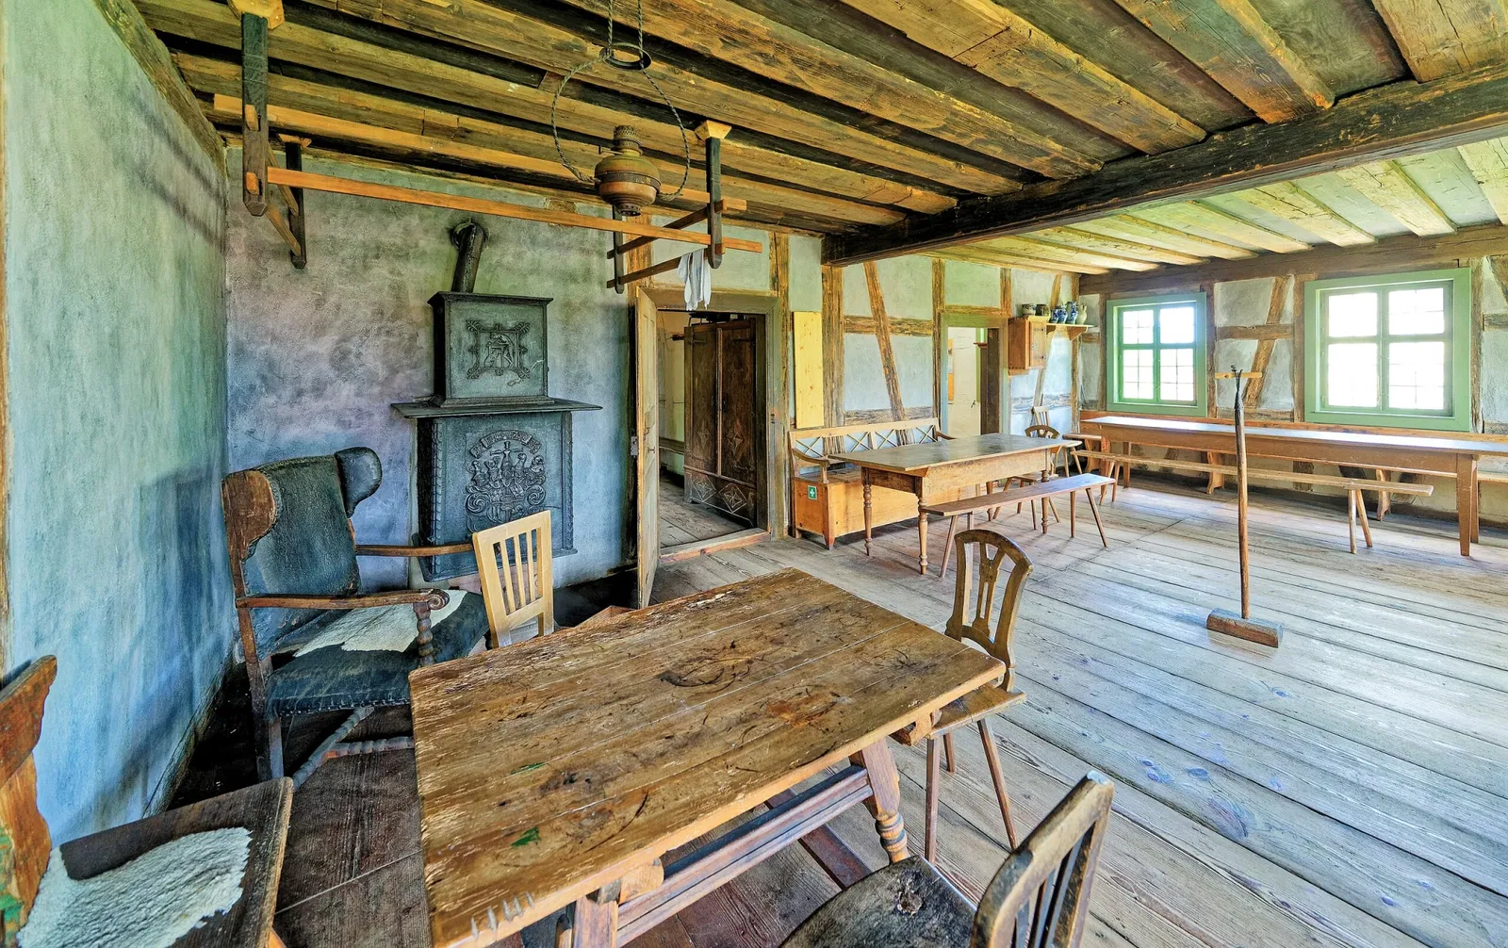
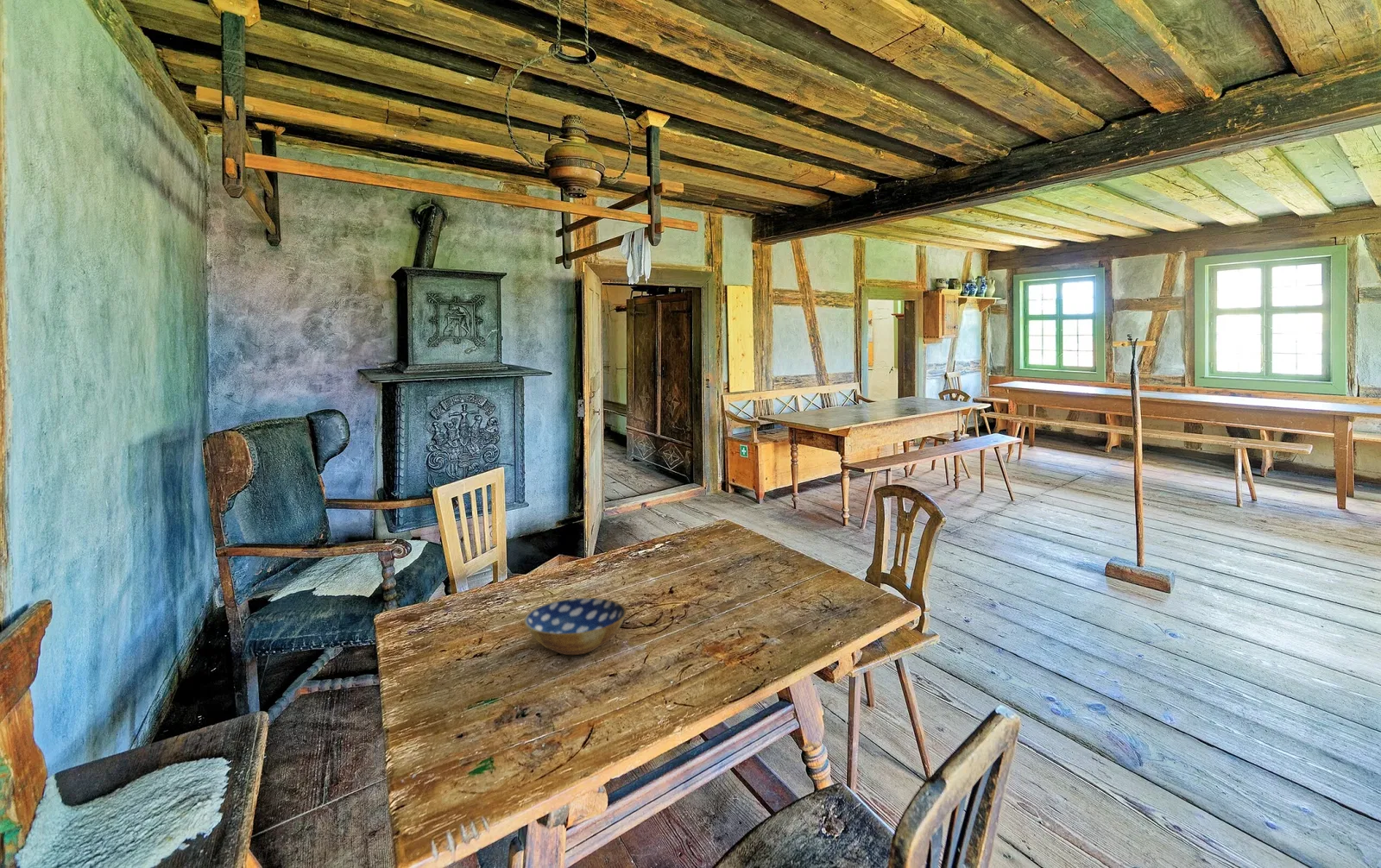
+ bowl [523,597,627,656]
